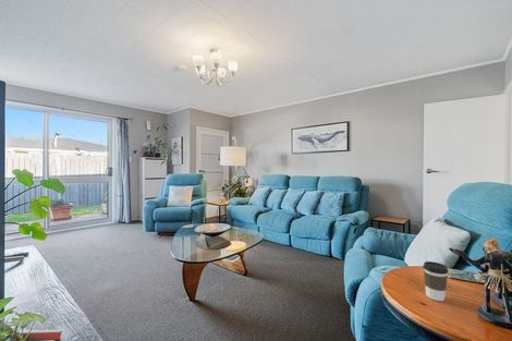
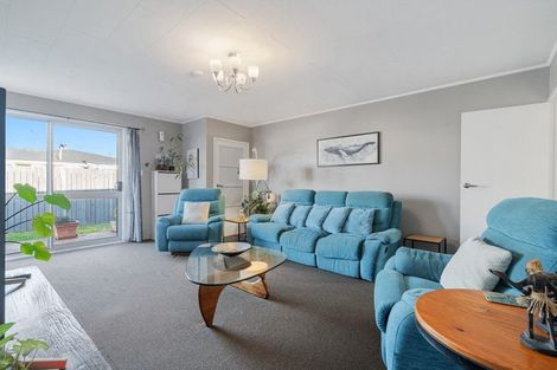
- coffee cup [422,260,449,302]
